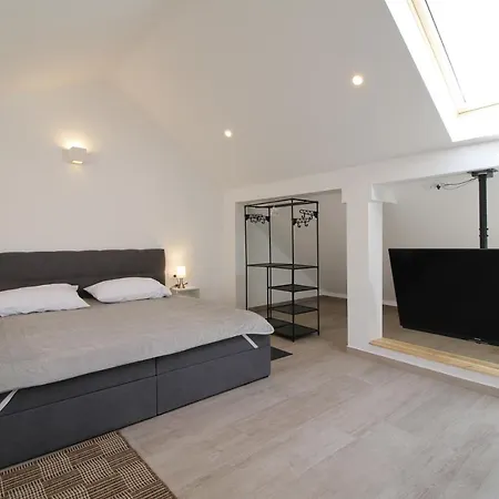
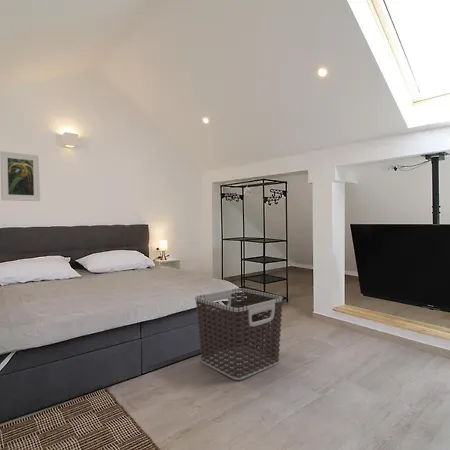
+ clothes hamper [194,287,284,381]
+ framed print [0,150,41,202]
